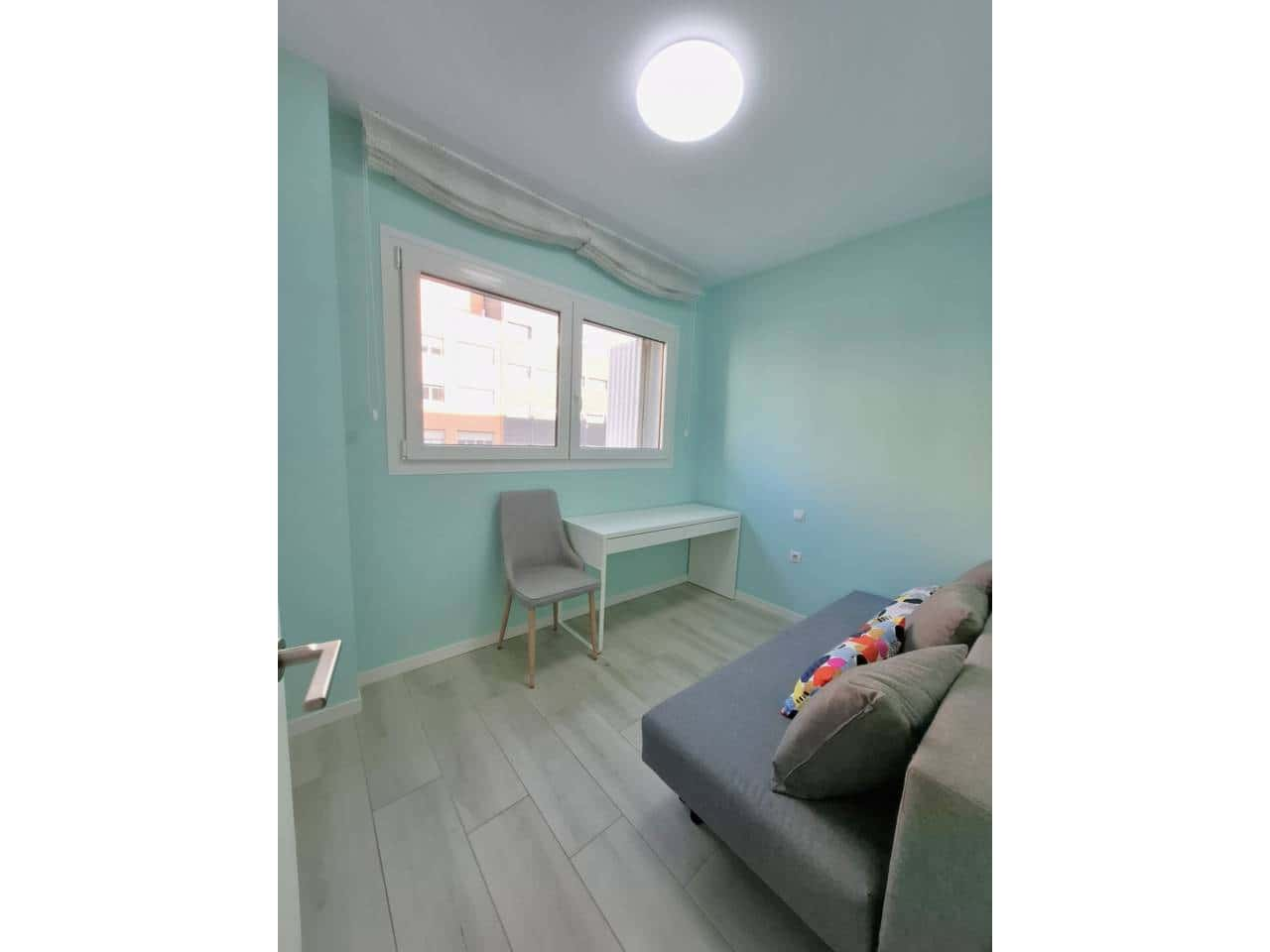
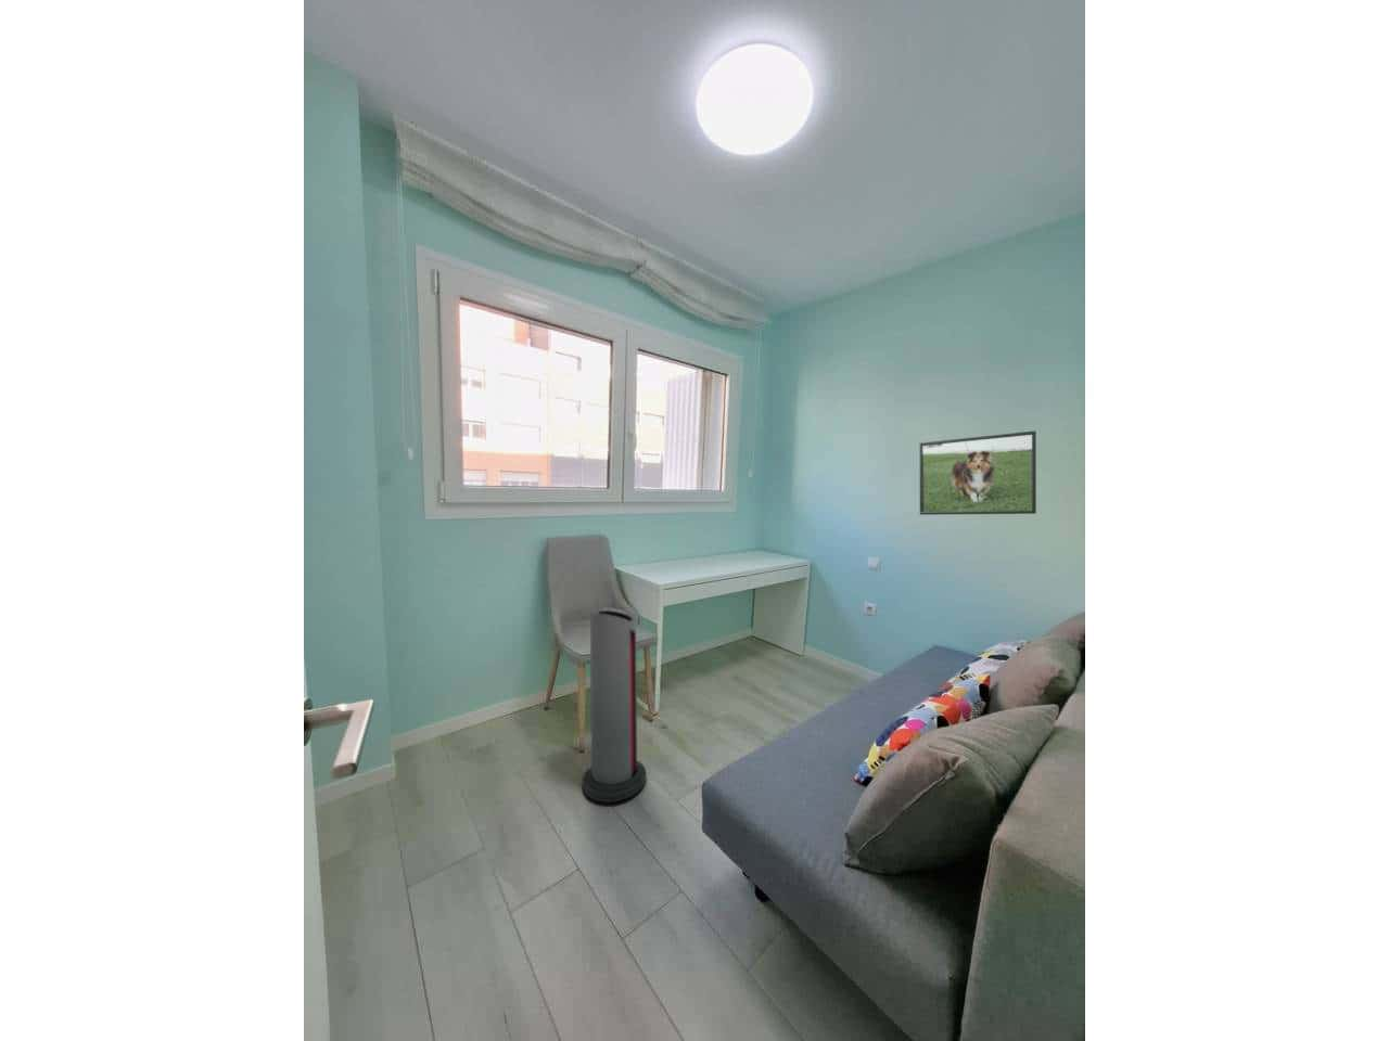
+ air purifier [582,607,646,804]
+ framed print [918,430,1038,516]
